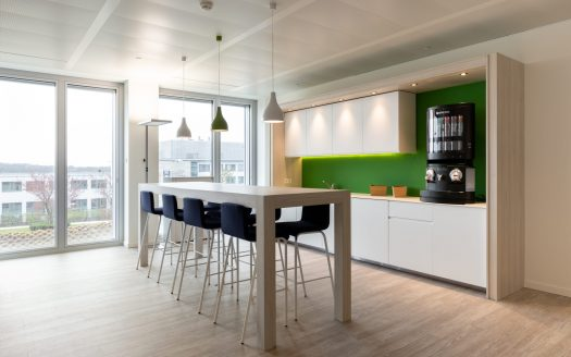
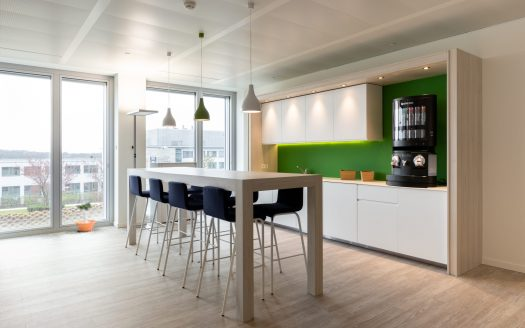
+ potted tree [74,200,97,232]
